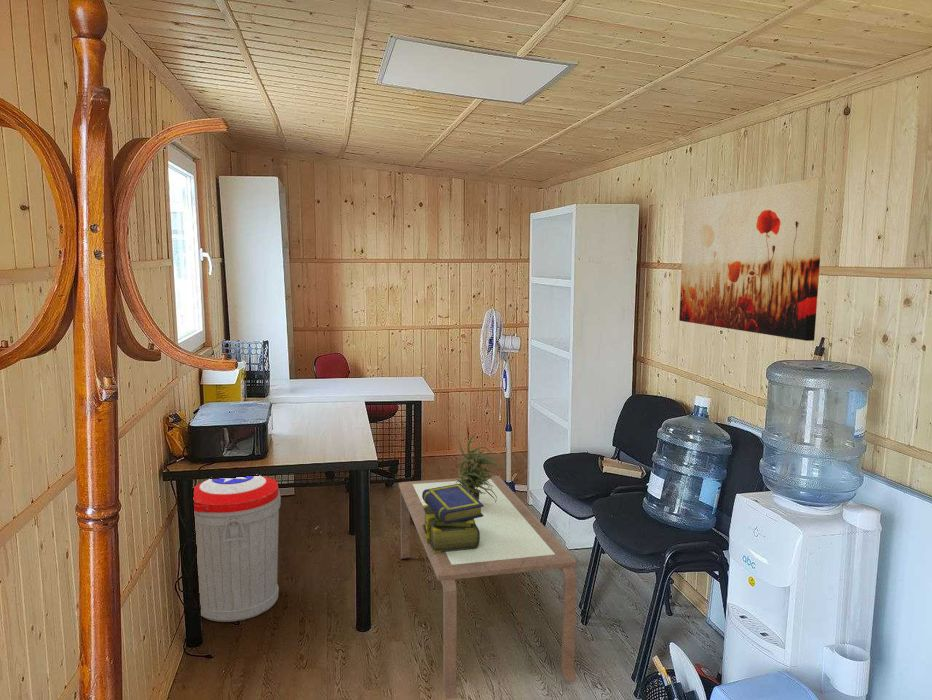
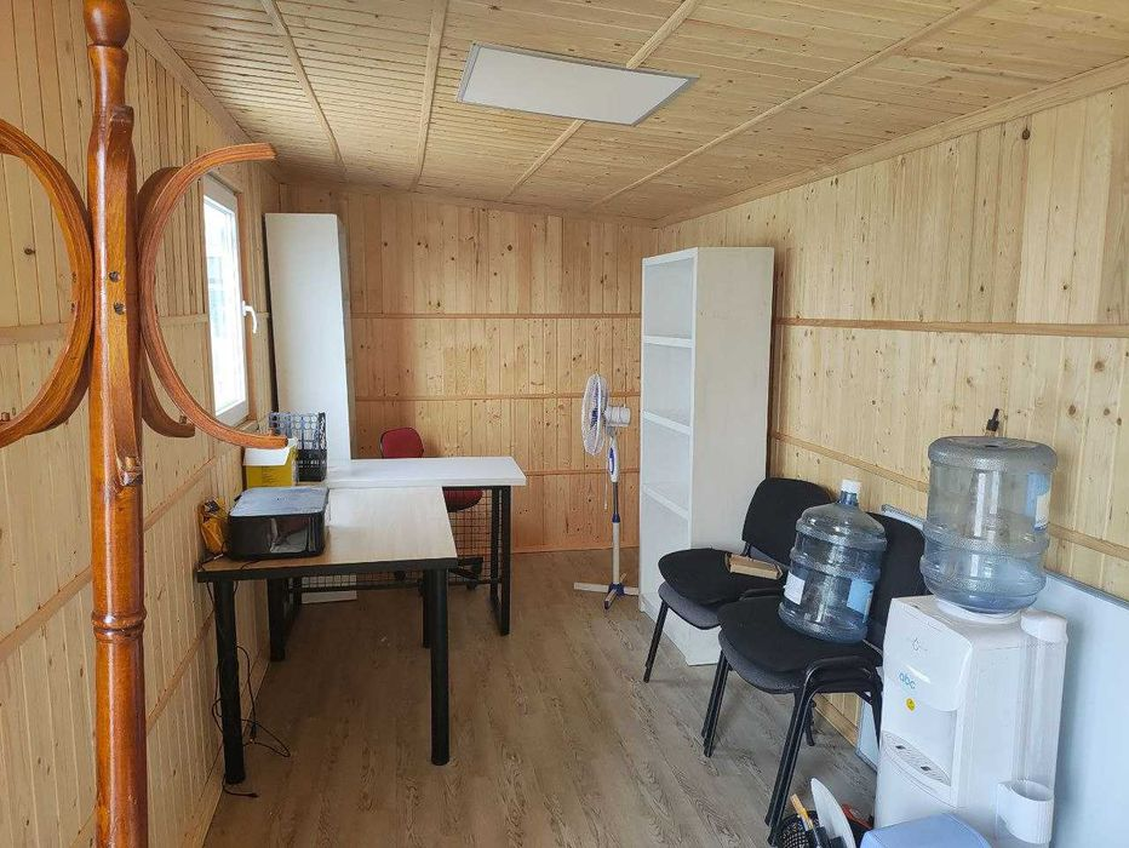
- stack of books [422,483,484,553]
- potted plant [448,433,502,503]
- wall art [678,177,827,342]
- trash can [193,475,282,623]
- coffee table [398,475,578,700]
